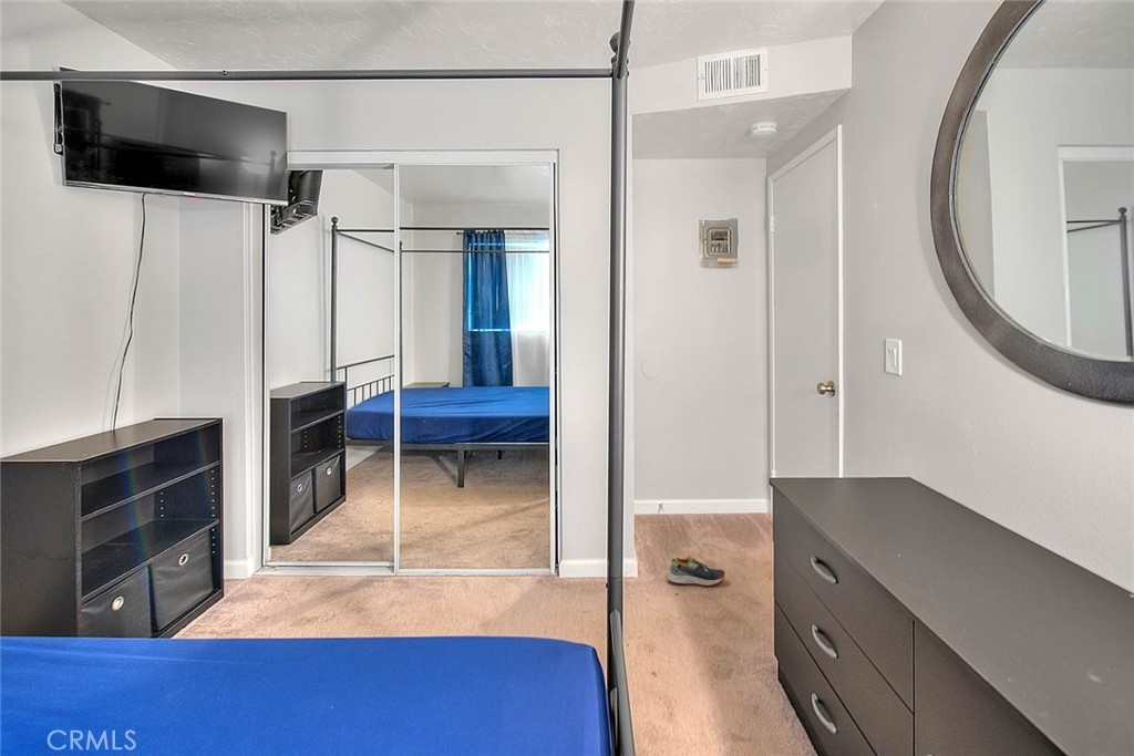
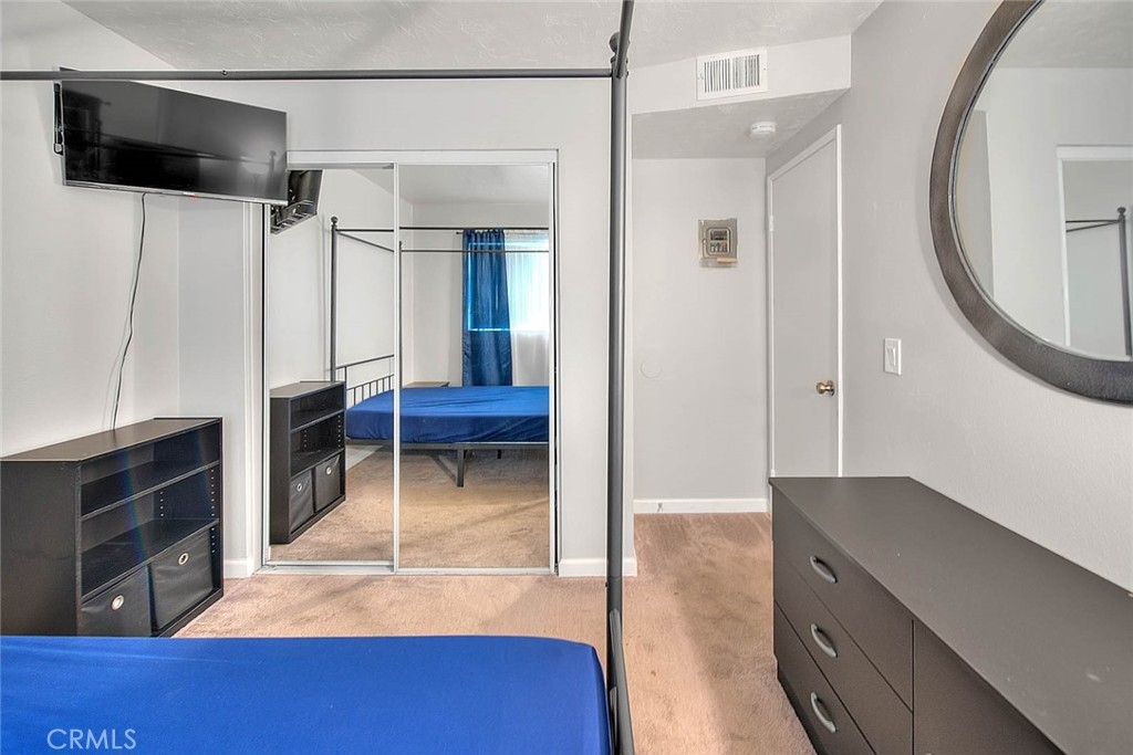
- shoe [664,555,726,587]
